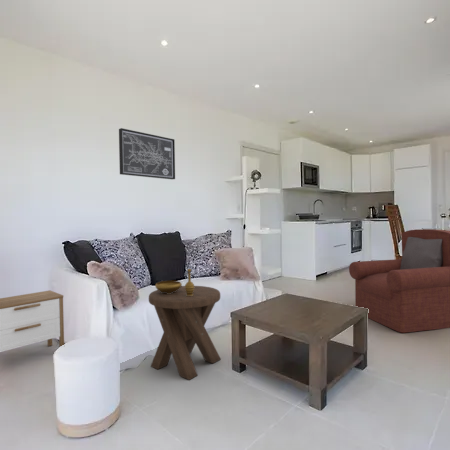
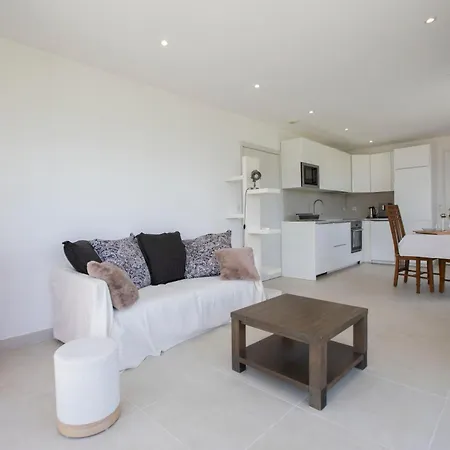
- nightstand [0,289,65,353]
- music stool [148,285,222,381]
- armchair [348,228,450,334]
- wall art [118,127,176,180]
- decorative bowl [154,268,195,296]
